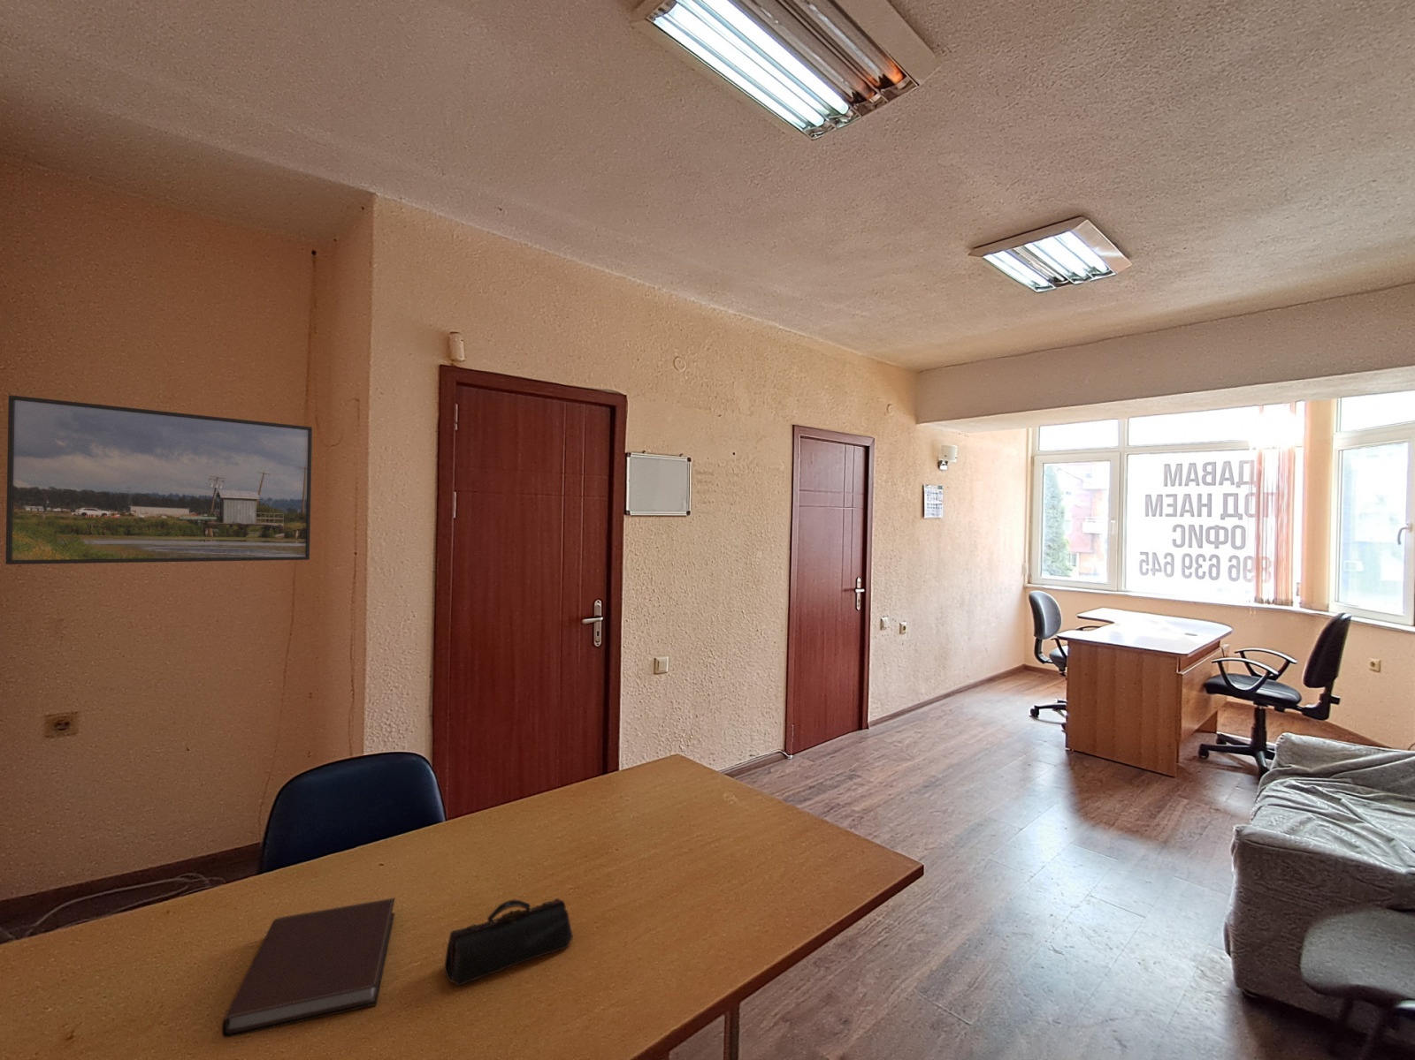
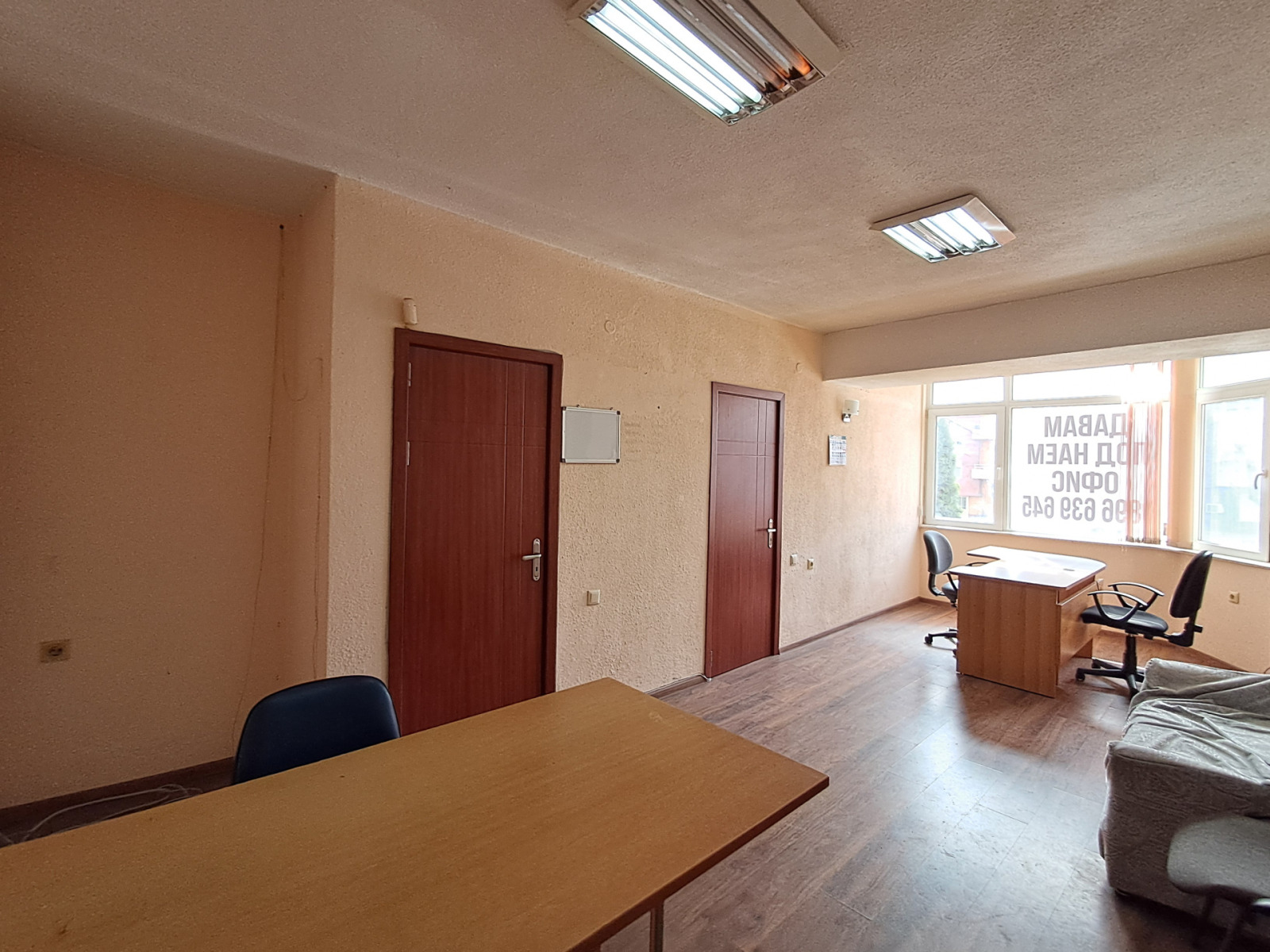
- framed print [4,394,313,566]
- pencil case [443,897,574,987]
- notebook [221,897,397,1039]
